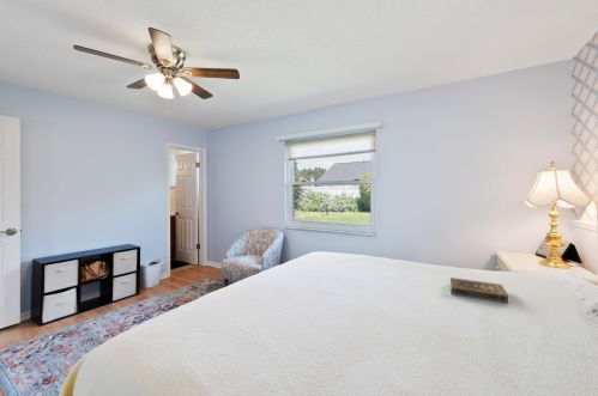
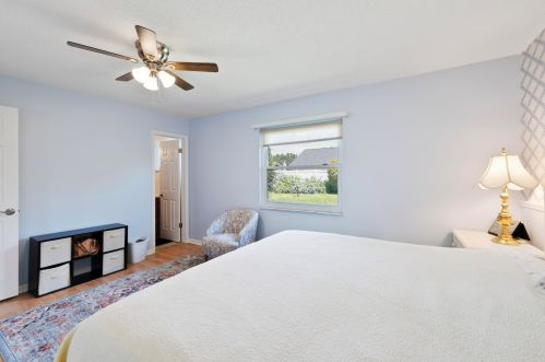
- book [449,276,509,304]
